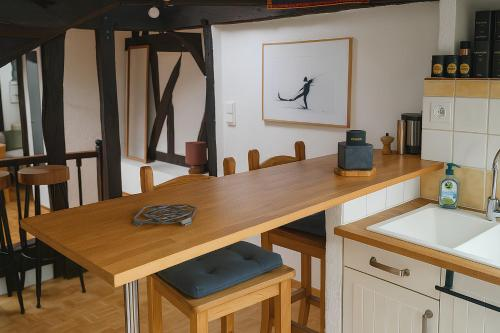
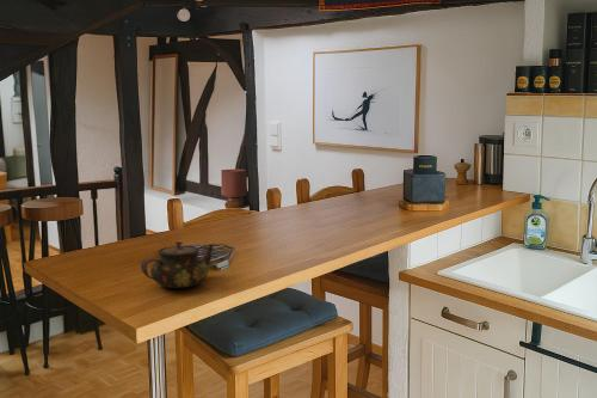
+ teapot [140,239,215,289]
